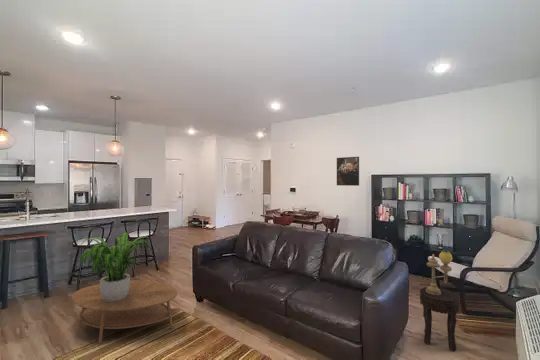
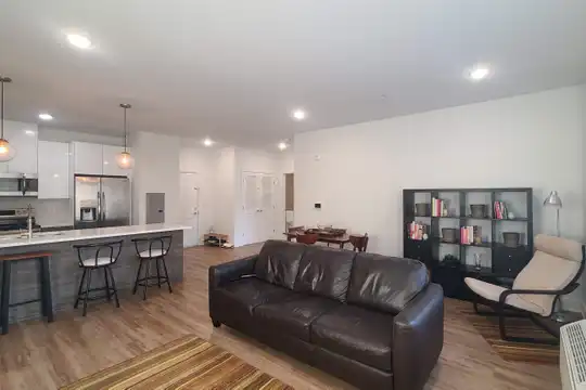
- potted plant [77,232,157,302]
- table lamp [426,248,453,295]
- side table [419,286,461,352]
- coffee table [71,279,178,345]
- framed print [336,156,360,187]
